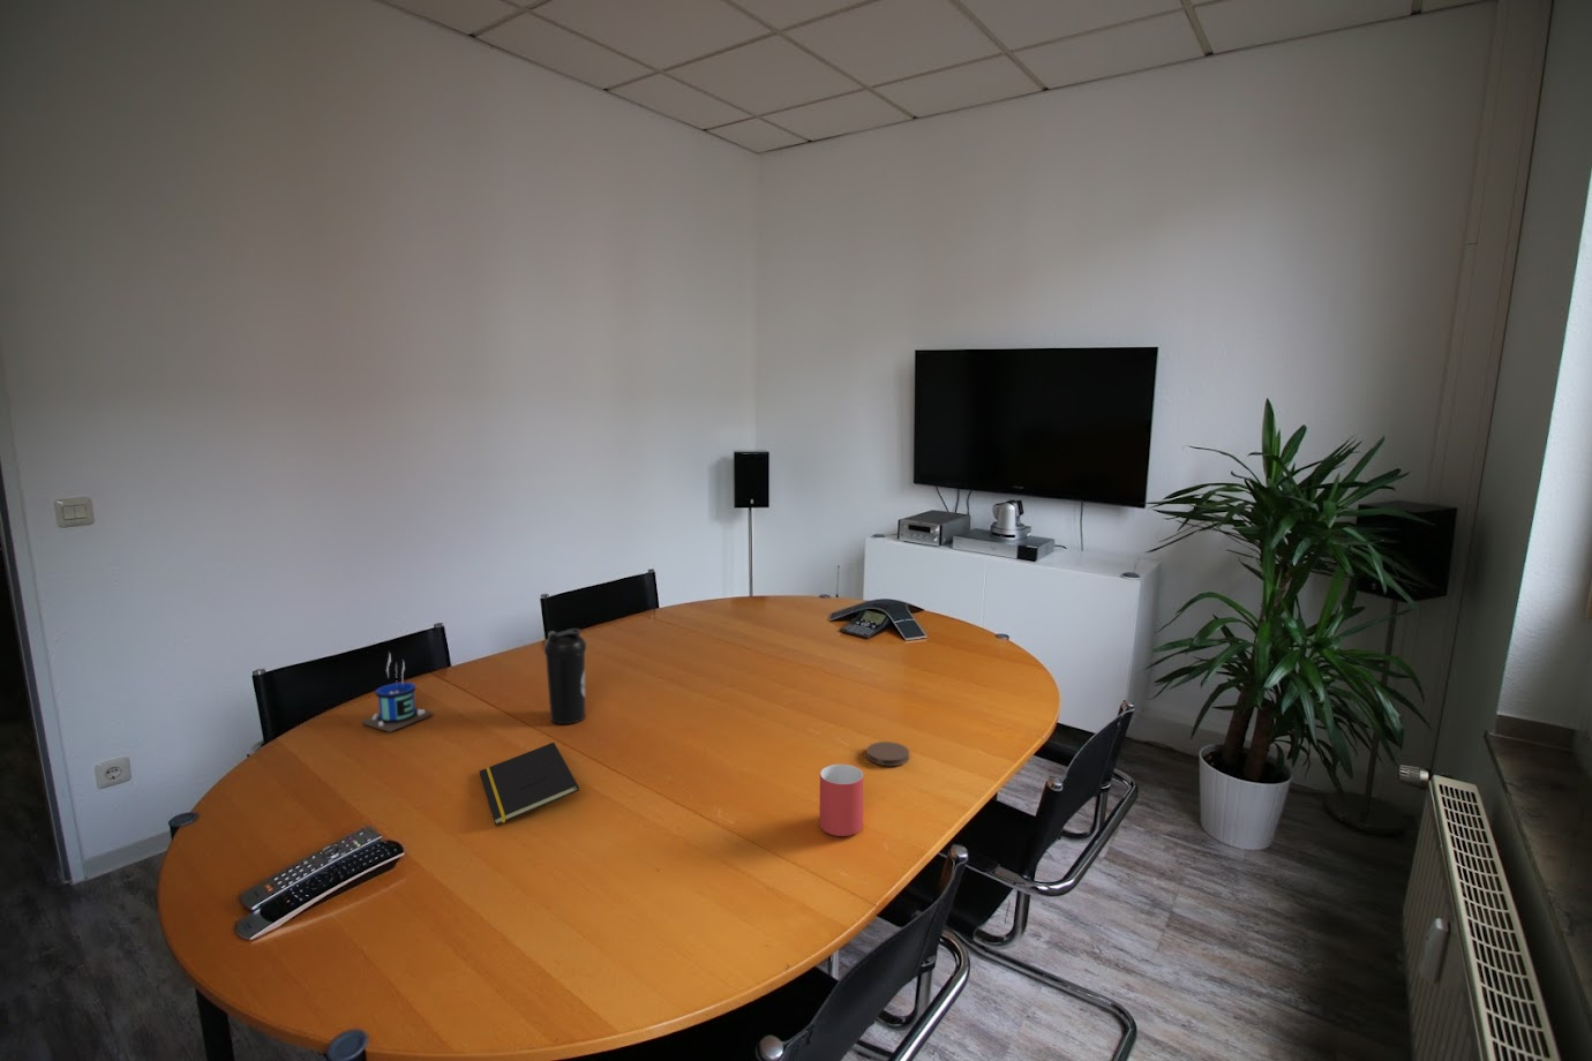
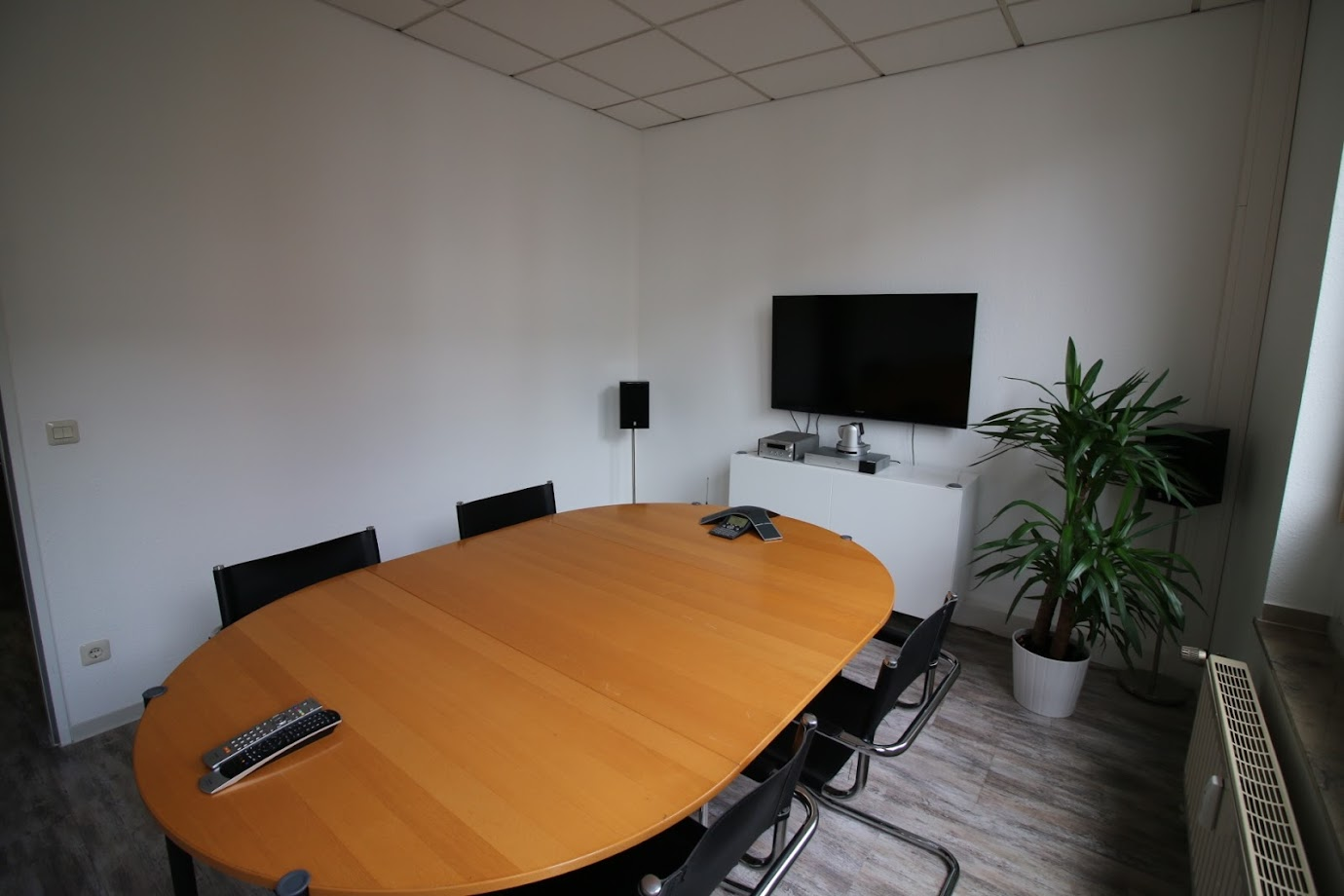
- notepad [477,741,580,827]
- mug [819,764,865,837]
- coaster [865,740,910,767]
- water bottle [543,628,588,726]
- mug [361,650,434,733]
